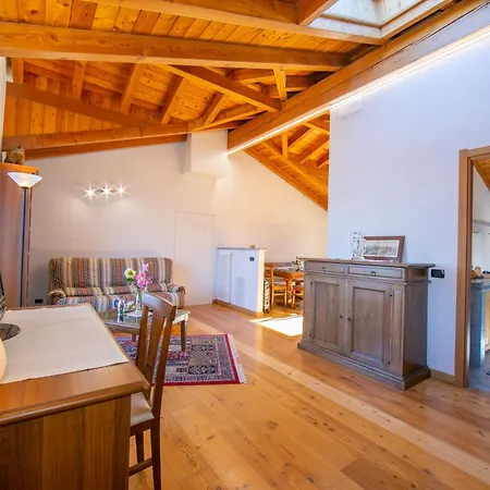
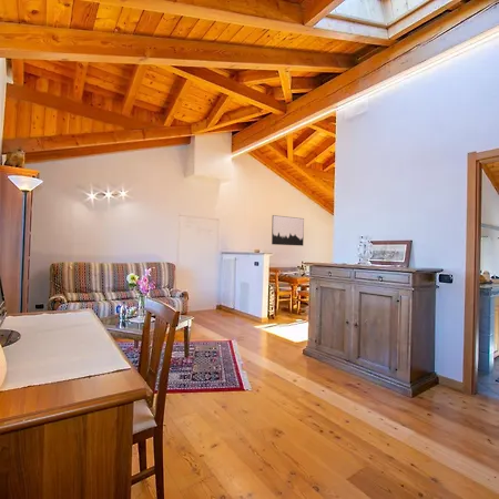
+ wall art [271,214,305,247]
